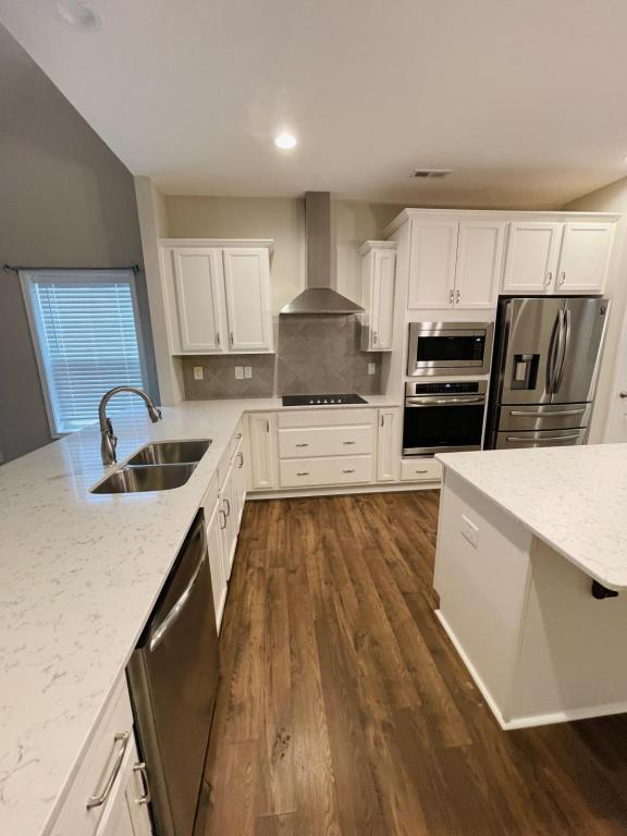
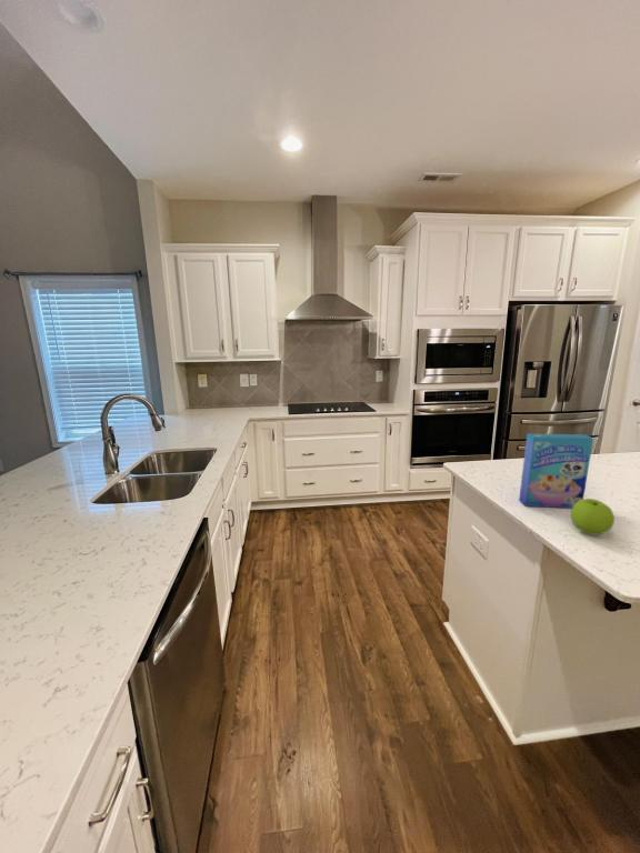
+ apple [570,498,616,535]
+ cereal box [518,432,594,510]
